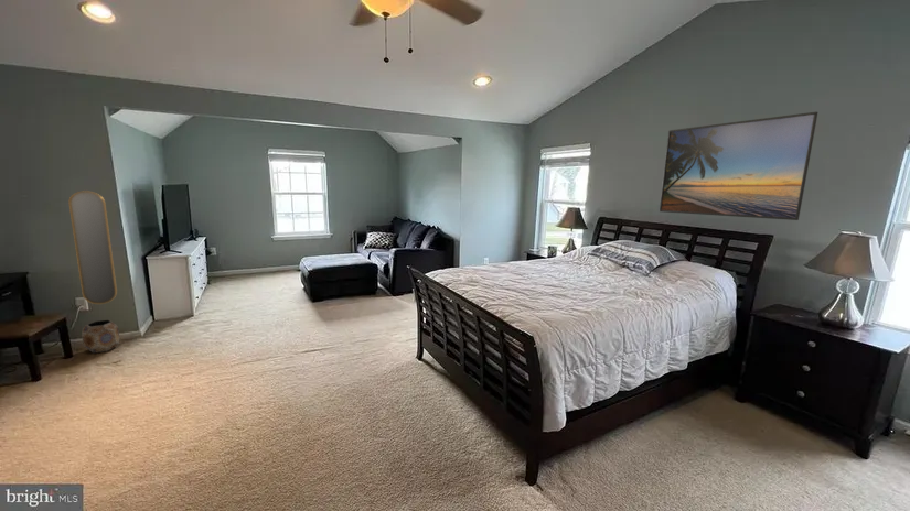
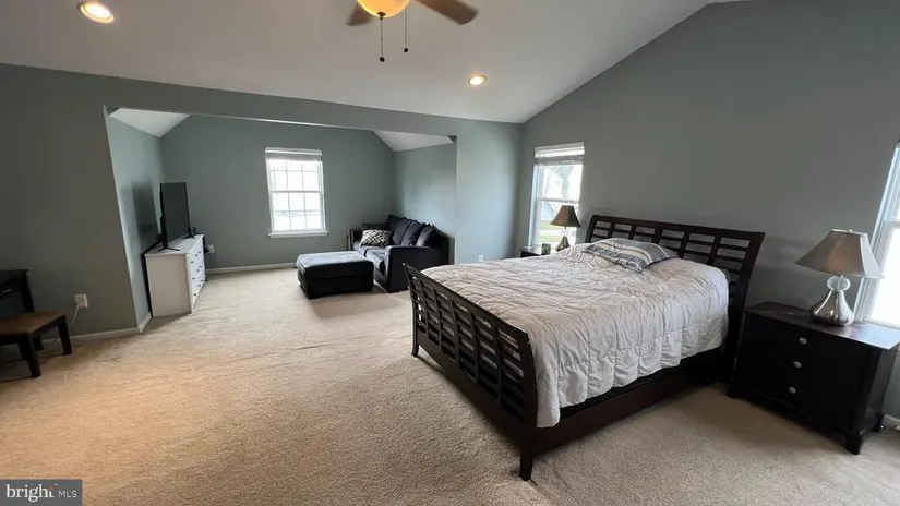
- home mirror [67,189,118,305]
- planter [81,319,120,354]
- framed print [659,111,818,221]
